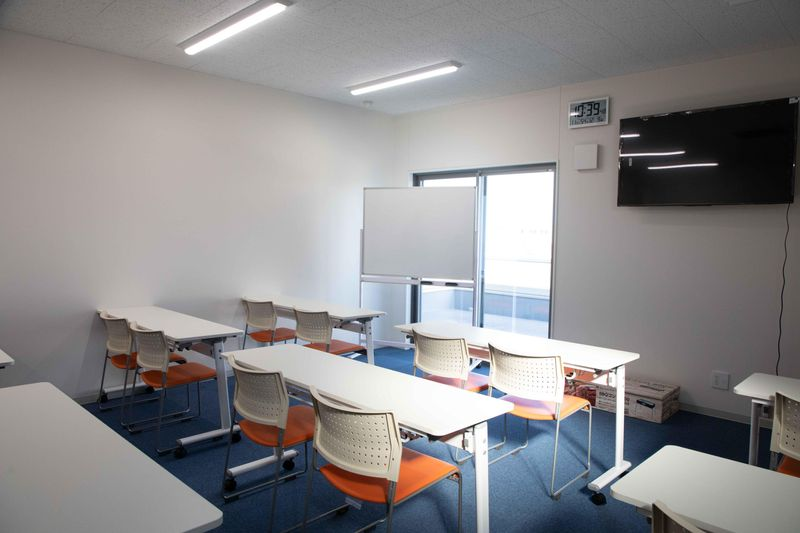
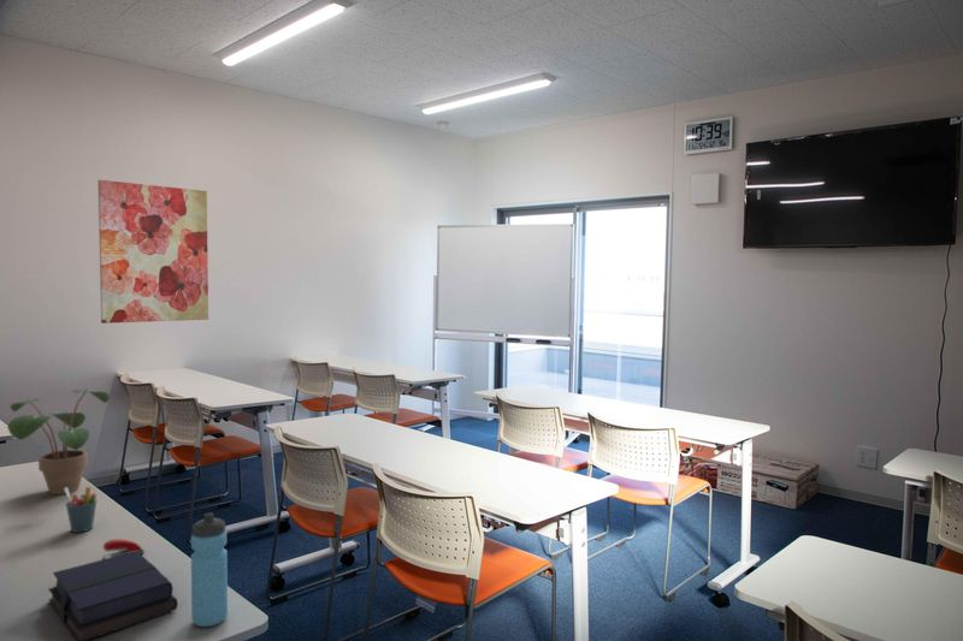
+ water bottle [190,512,229,628]
+ stapler [101,538,144,560]
+ potted plant [6,387,111,495]
+ pen holder [64,486,98,534]
+ wall art [96,179,209,325]
+ book [47,551,179,641]
